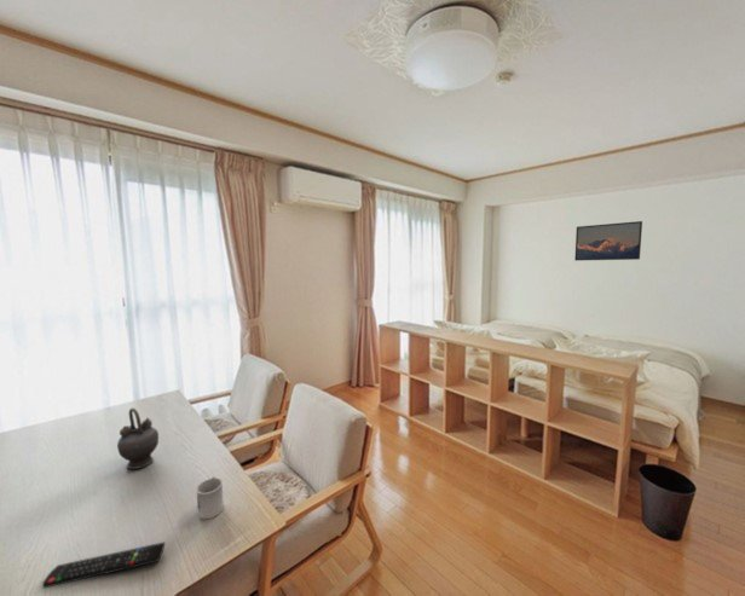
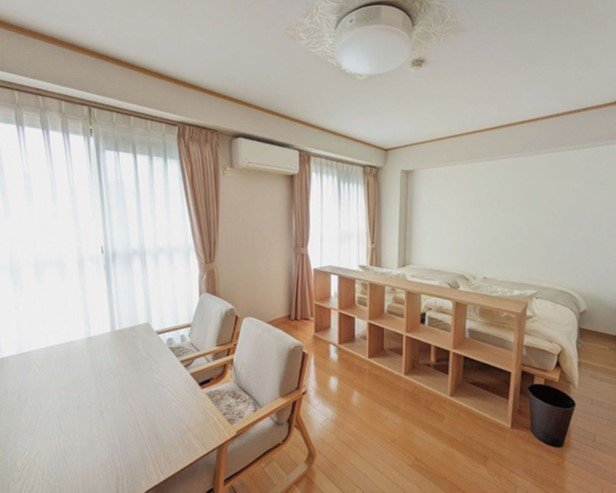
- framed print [573,220,643,262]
- remote control [41,540,166,590]
- cup [196,475,225,520]
- teapot [116,407,160,470]
